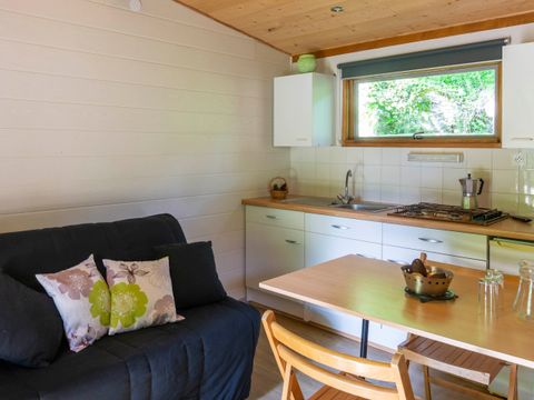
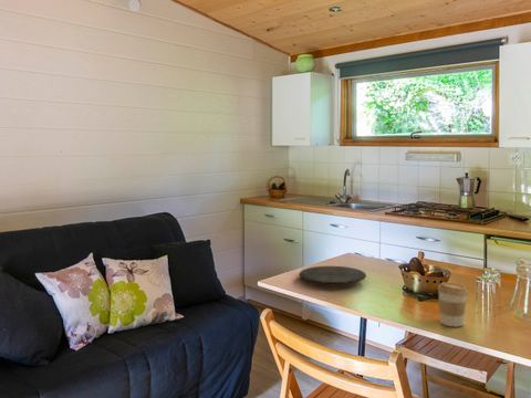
+ coffee cup [436,282,469,327]
+ plate [299,265,367,285]
